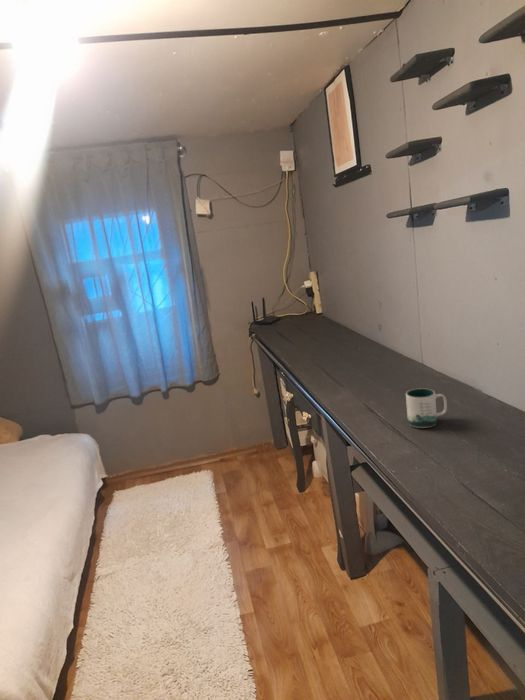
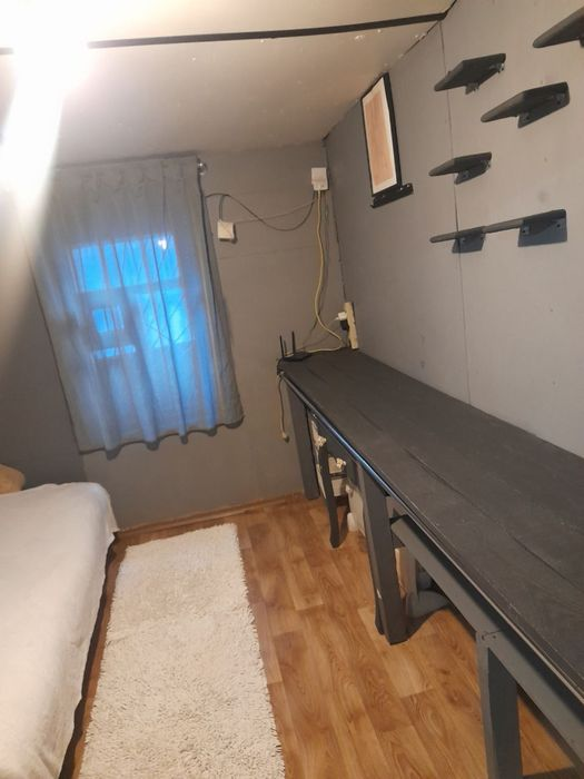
- mug [405,388,448,429]
